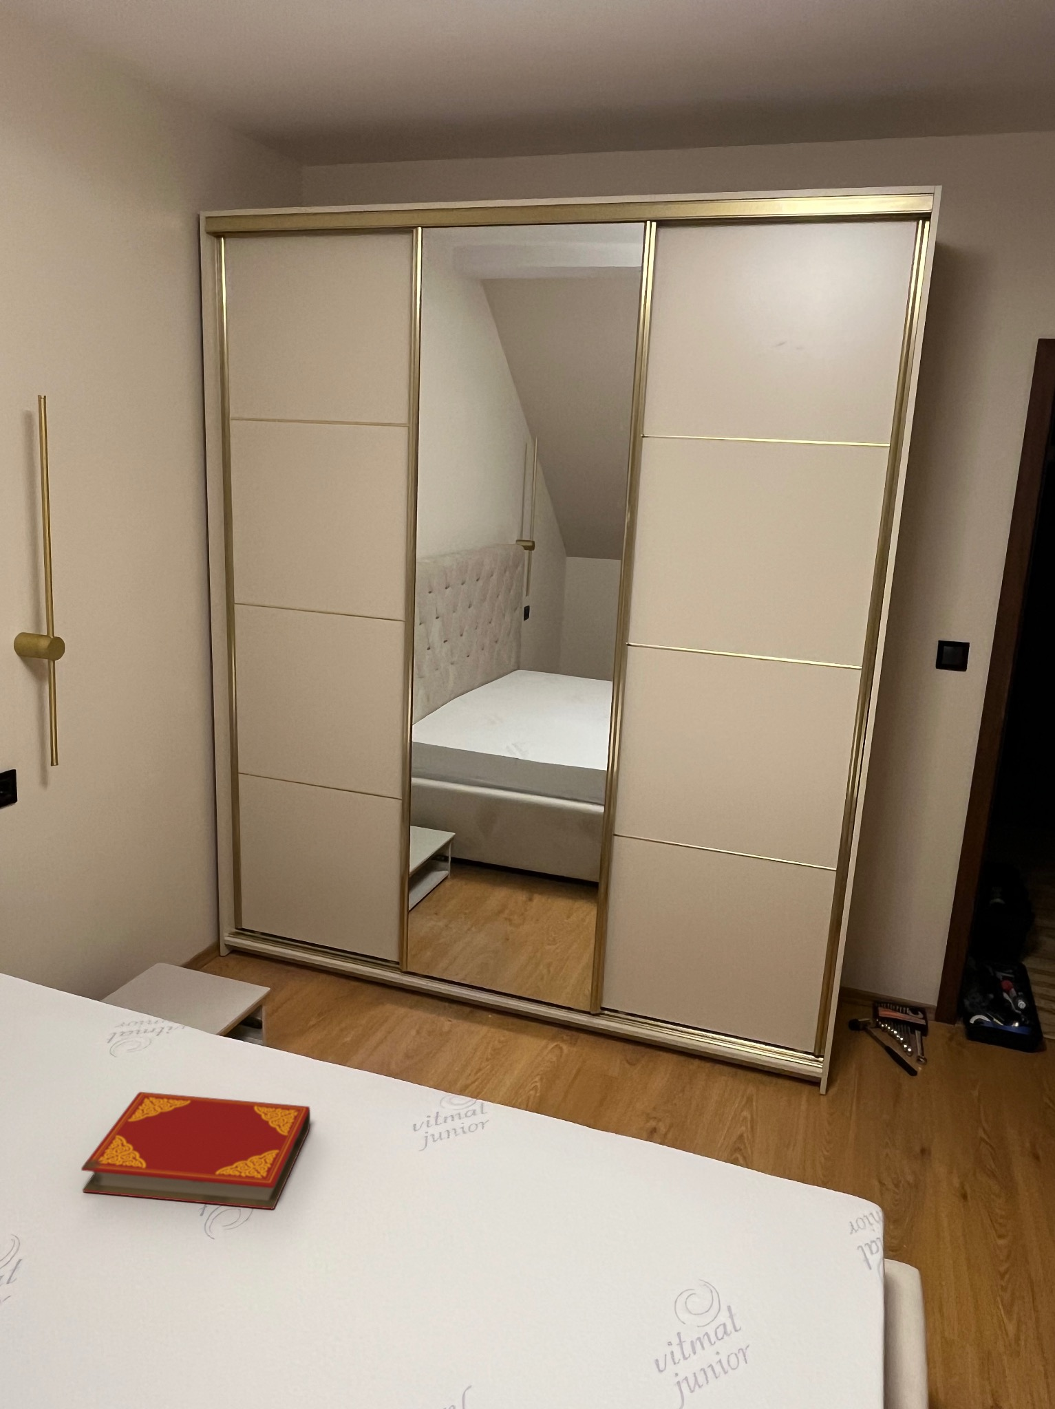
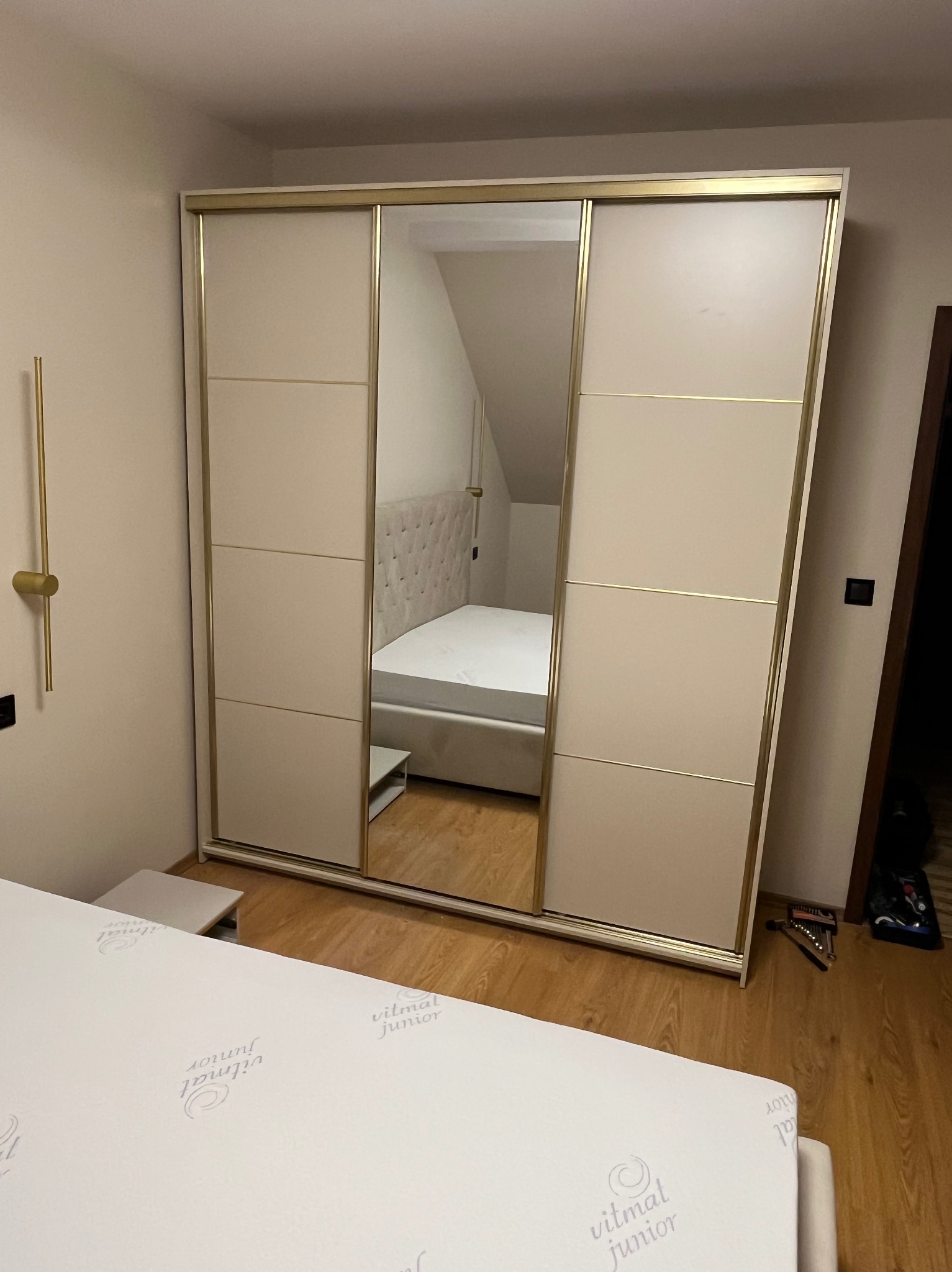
- hardback book [81,1091,311,1211]
